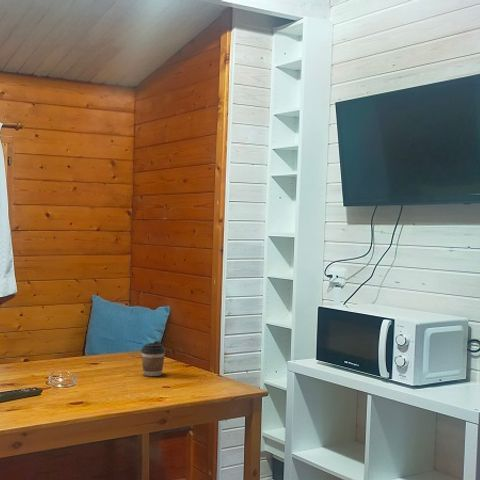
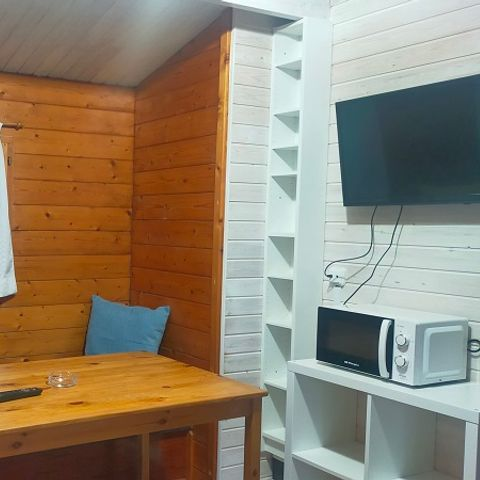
- coffee cup [140,340,167,377]
